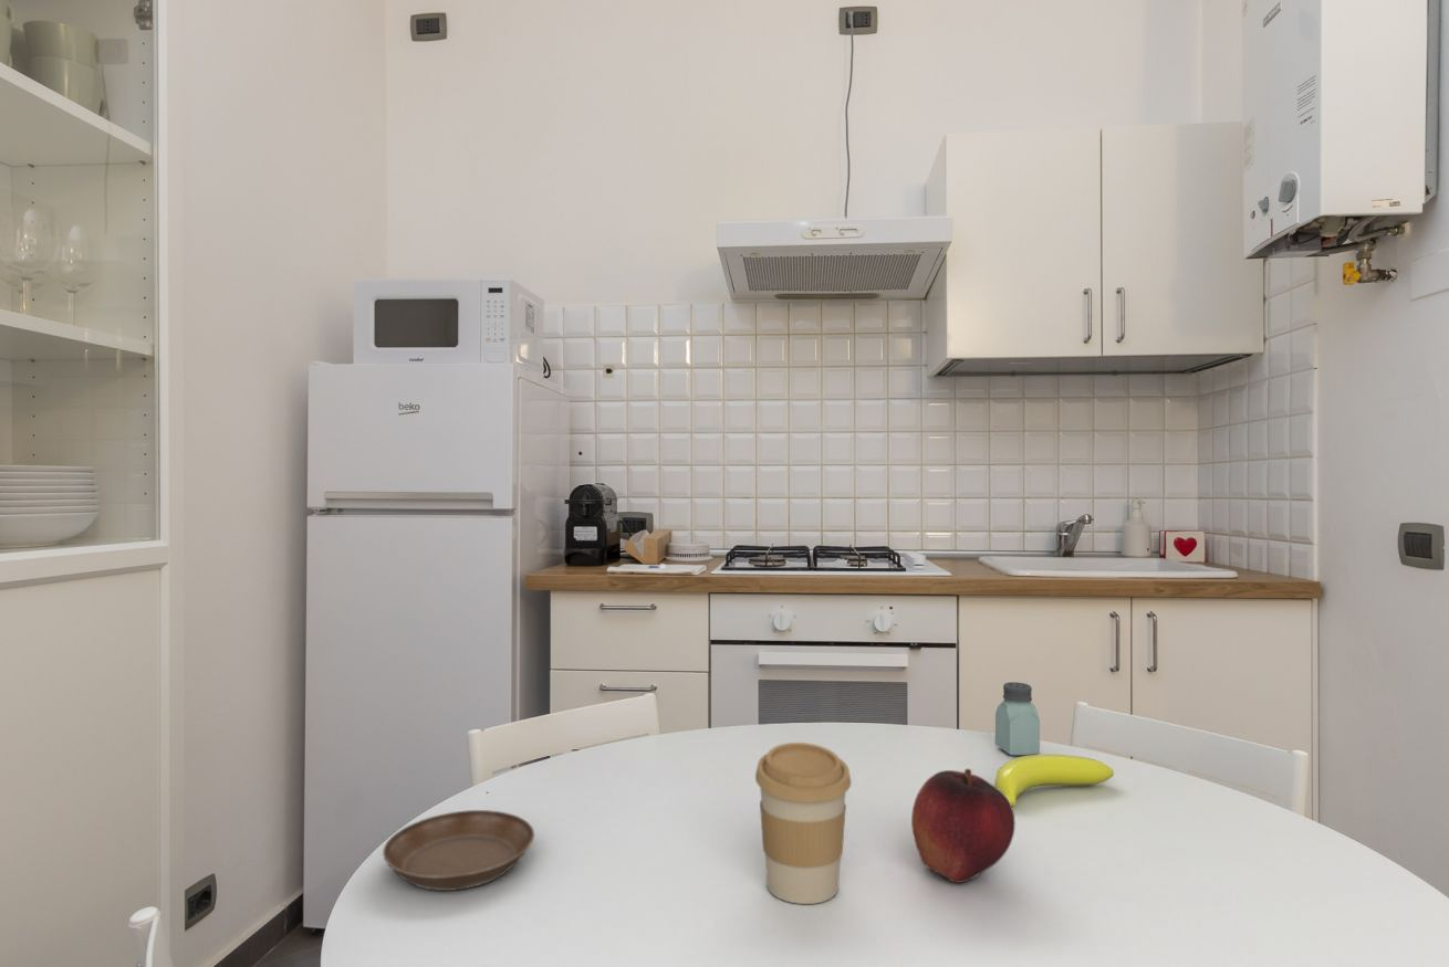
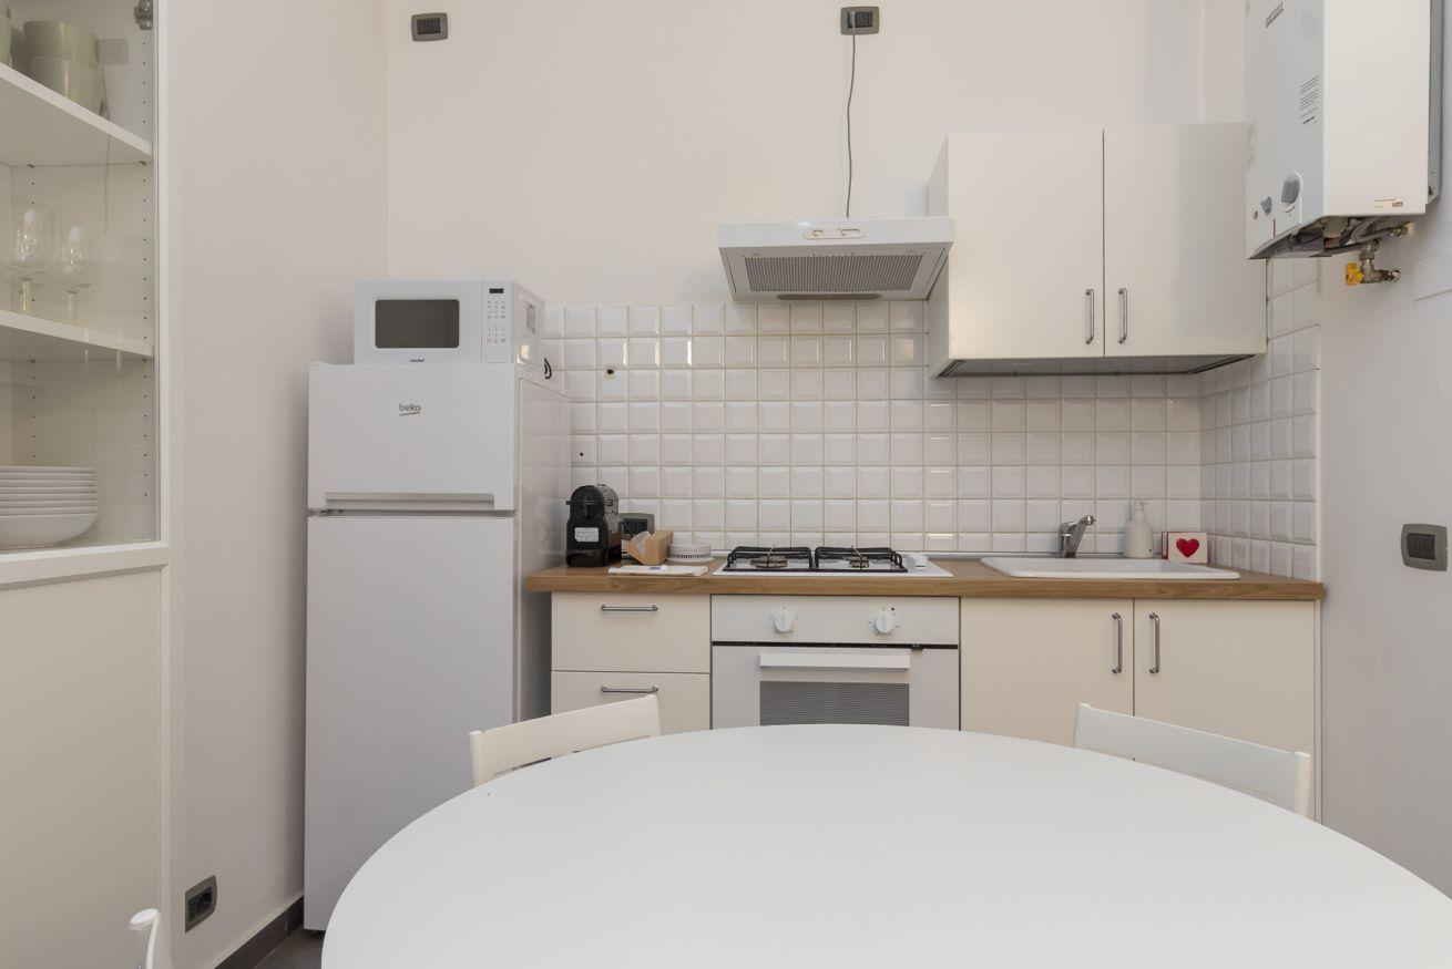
- fruit [910,768,1017,884]
- coffee cup [754,742,852,905]
- saucer [382,809,535,892]
- saltshaker [994,681,1041,757]
- banana [994,753,1115,807]
